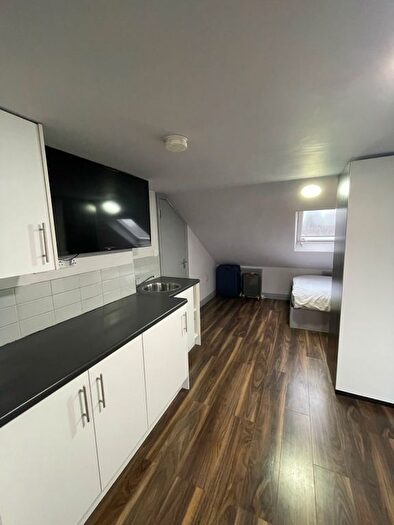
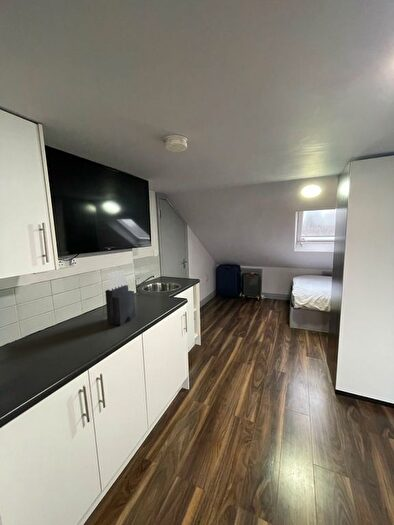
+ knife block [104,269,136,326]
